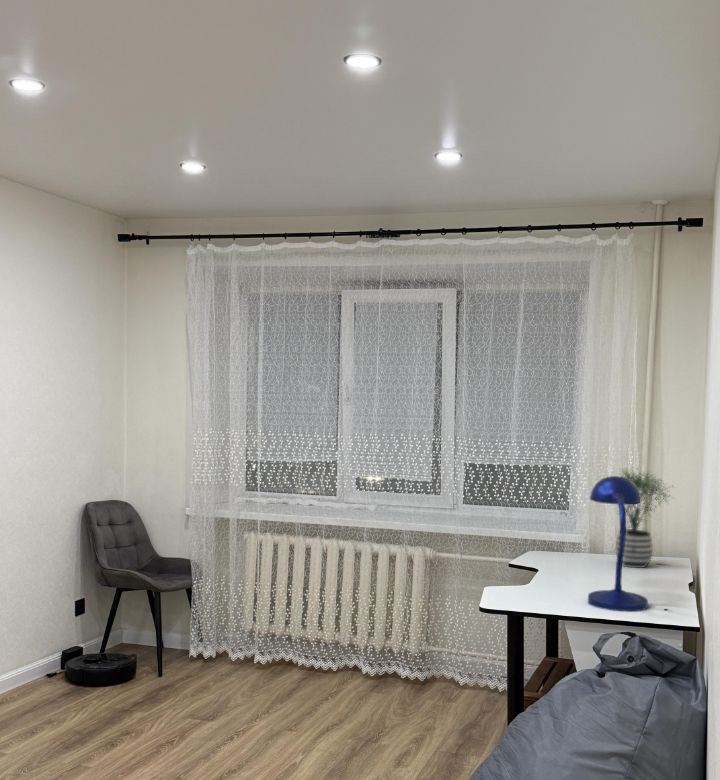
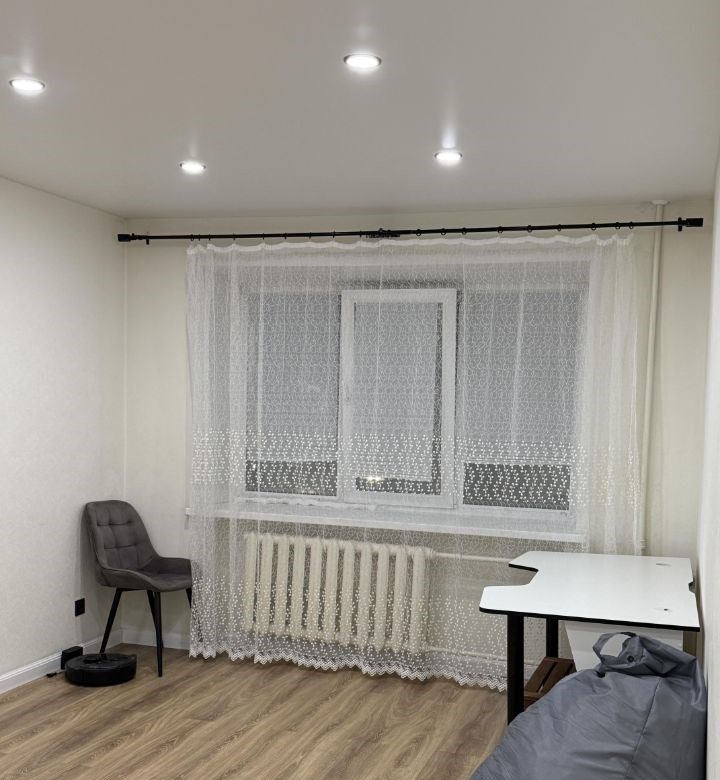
- desk lamp [587,475,649,612]
- potted plant [604,467,677,569]
